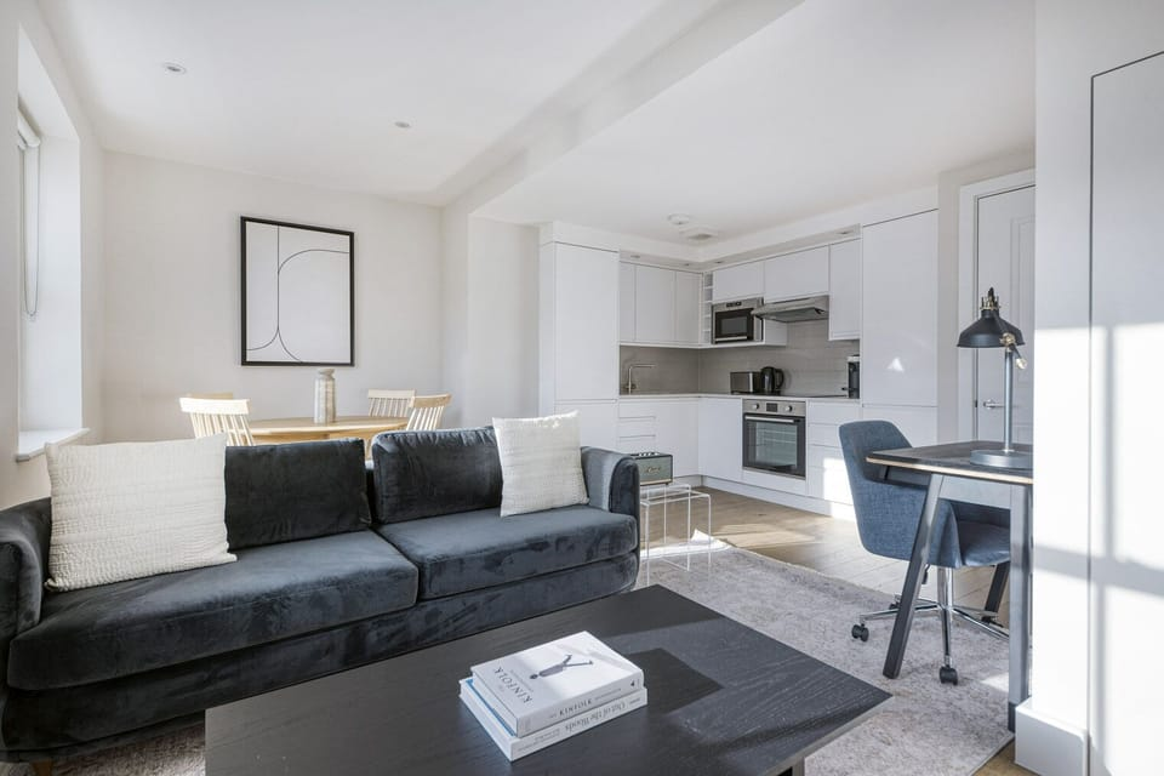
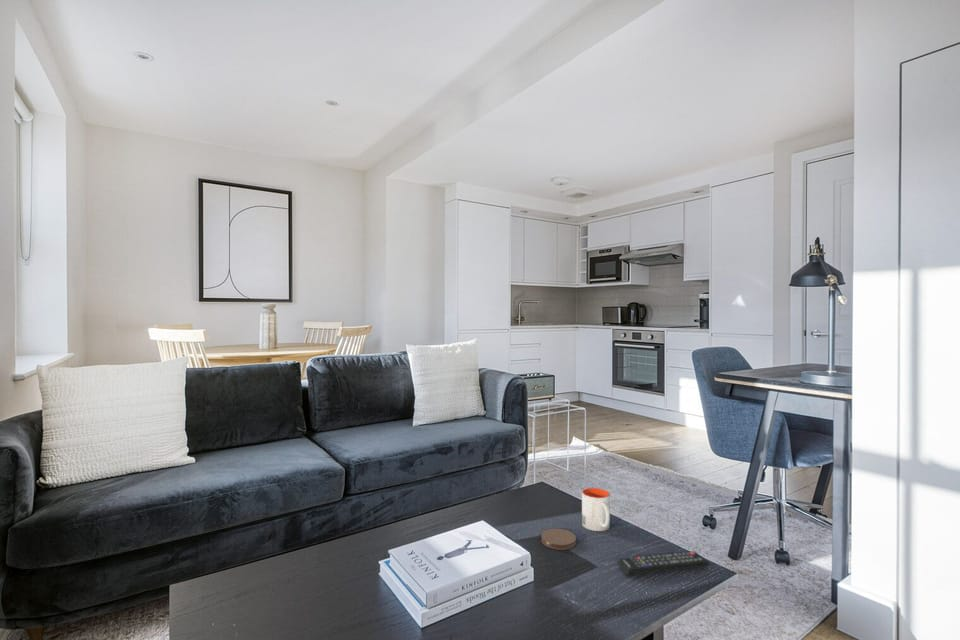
+ remote control [617,550,711,576]
+ coaster [540,528,577,551]
+ mug [581,487,611,532]
